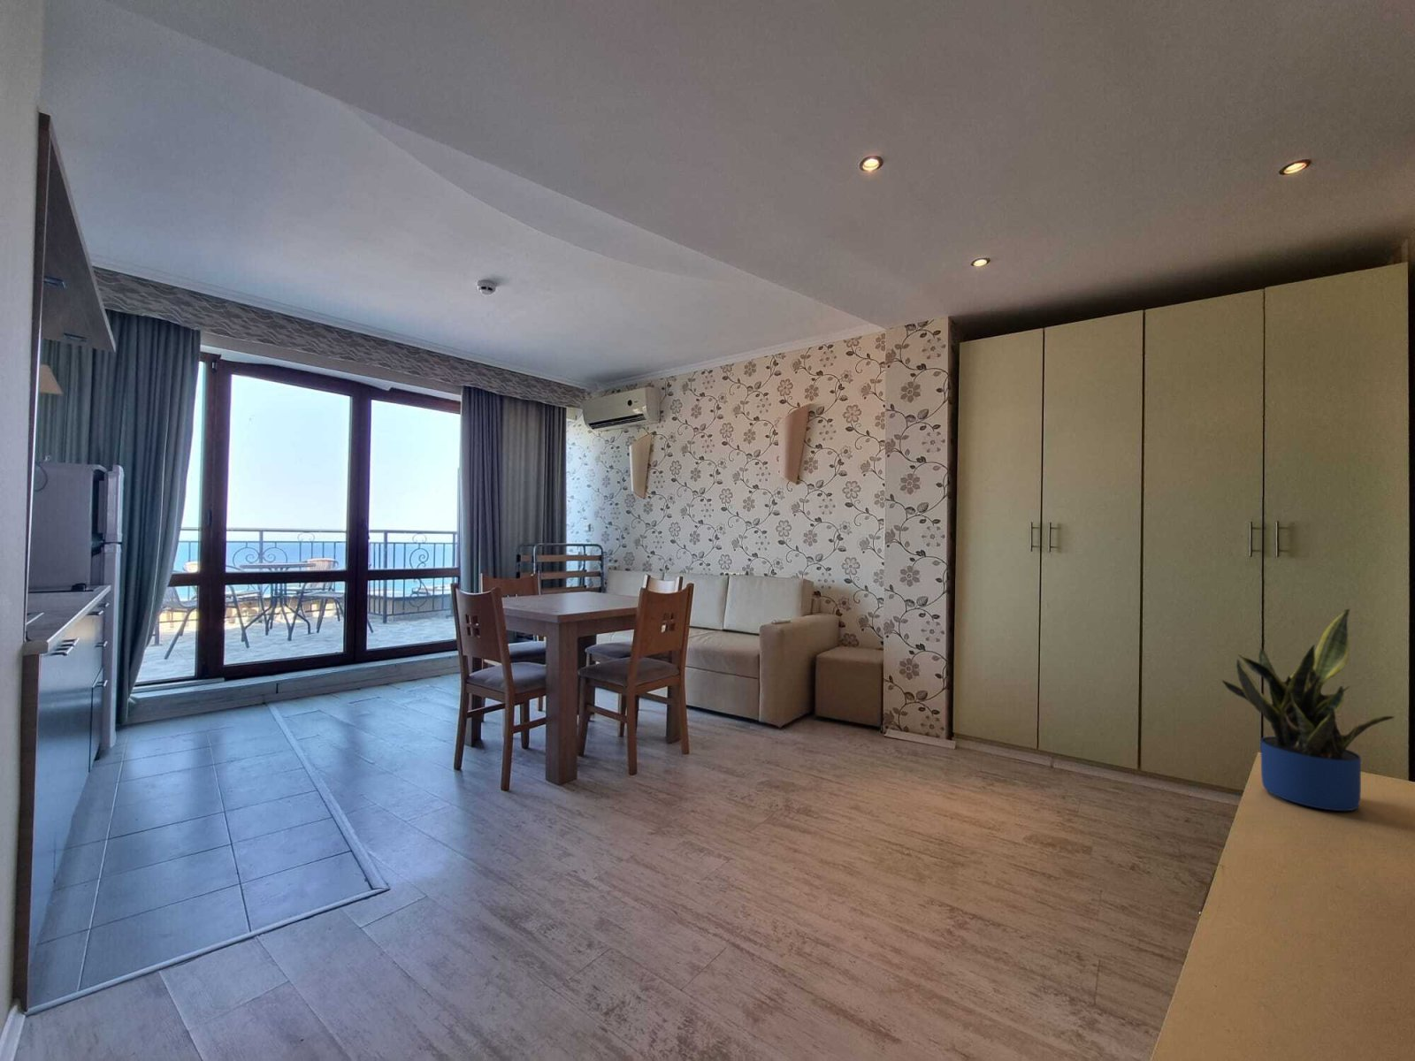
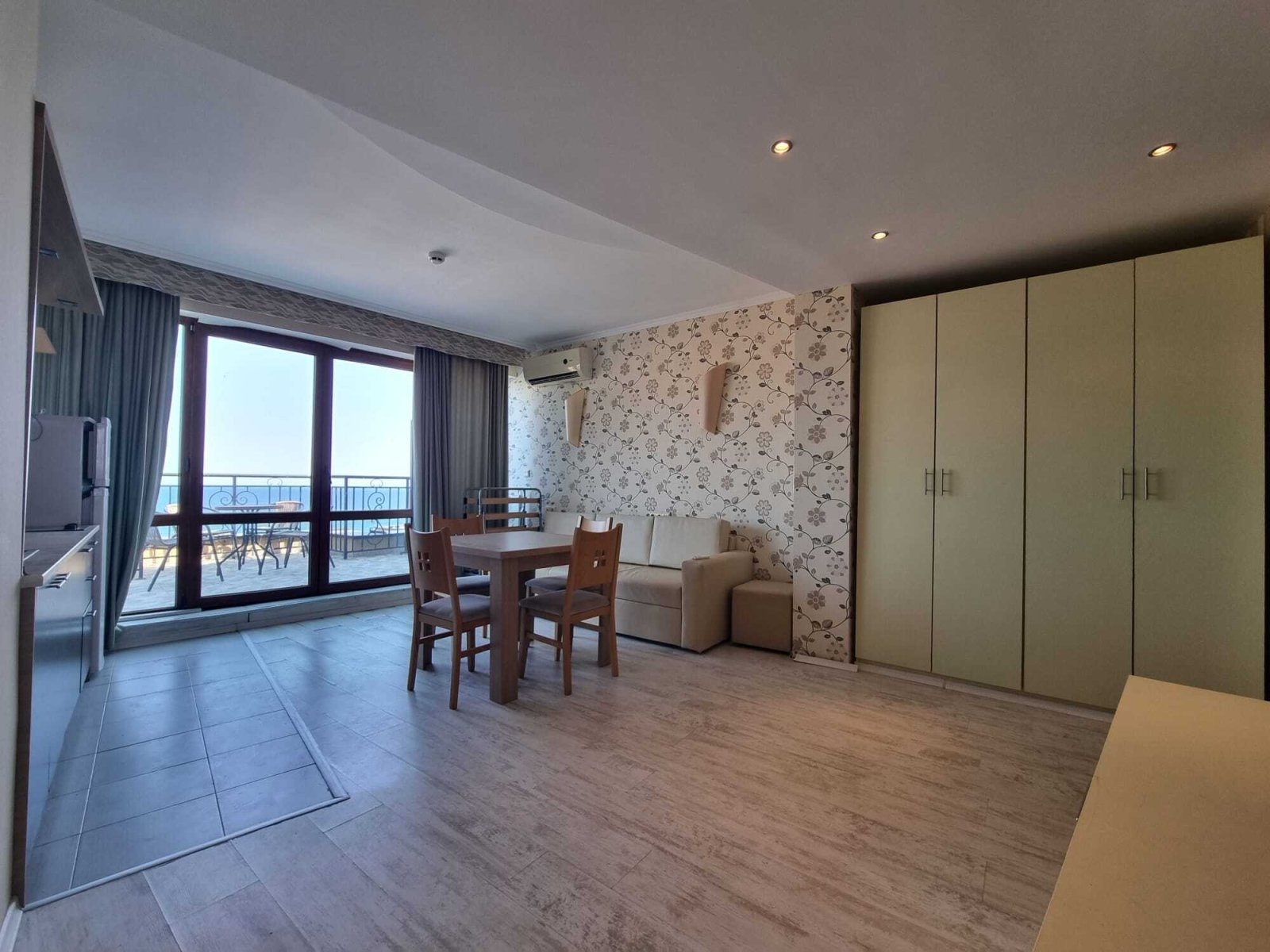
- potted plant [1220,607,1395,811]
